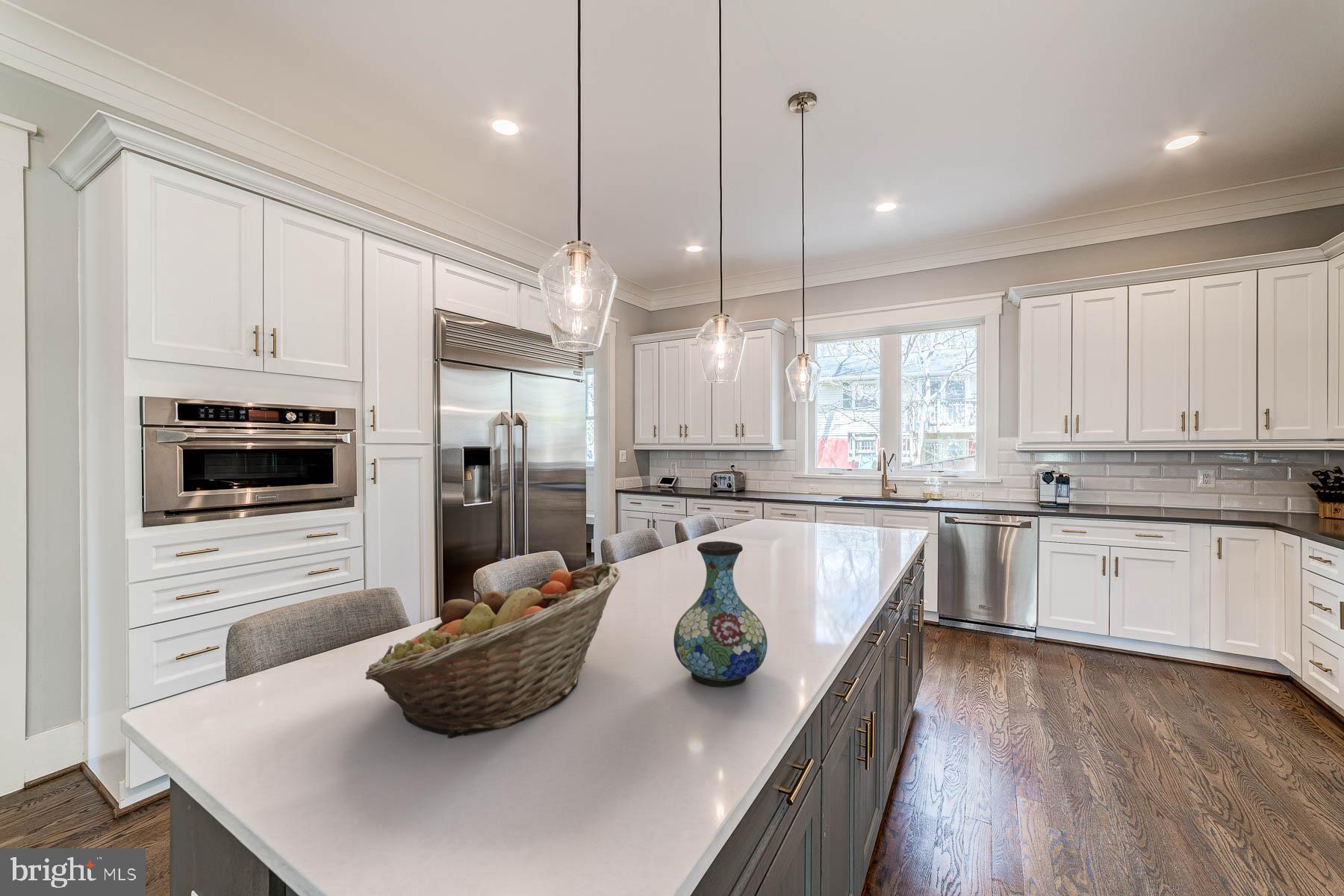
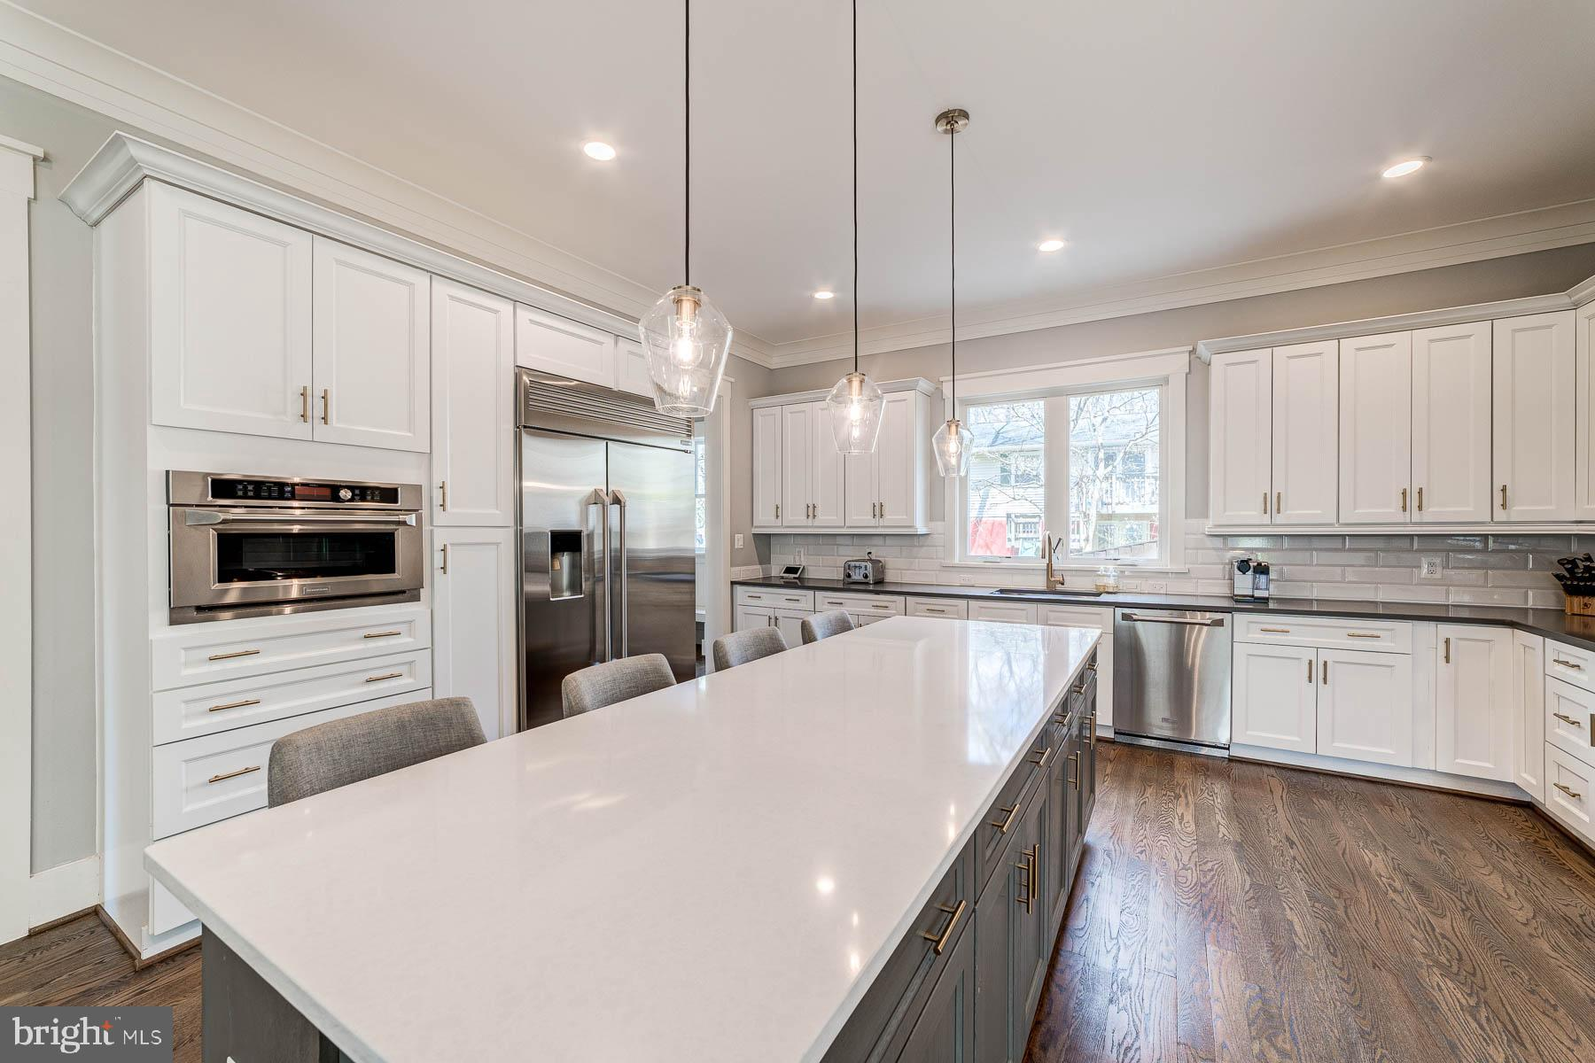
- vase [673,541,768,688]
- fruit basket [365,561,621,739]
